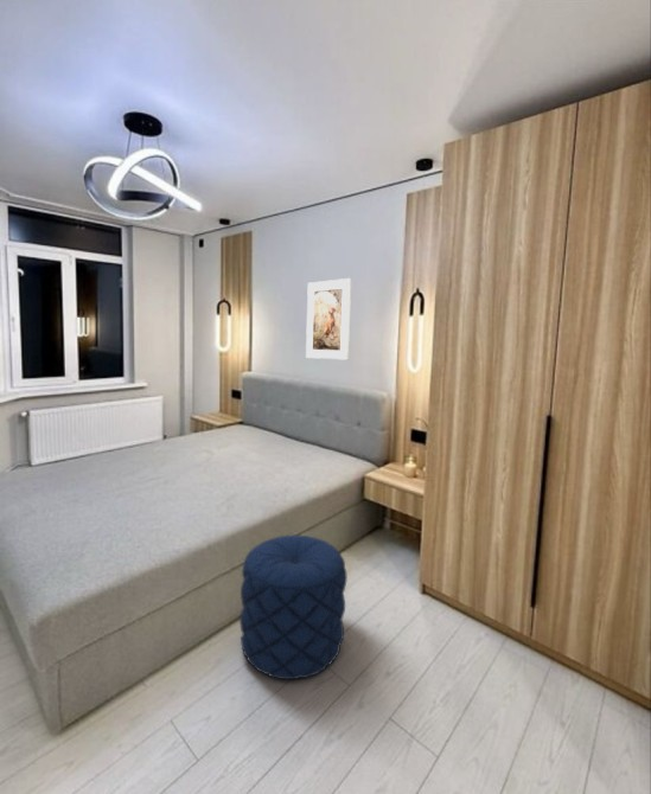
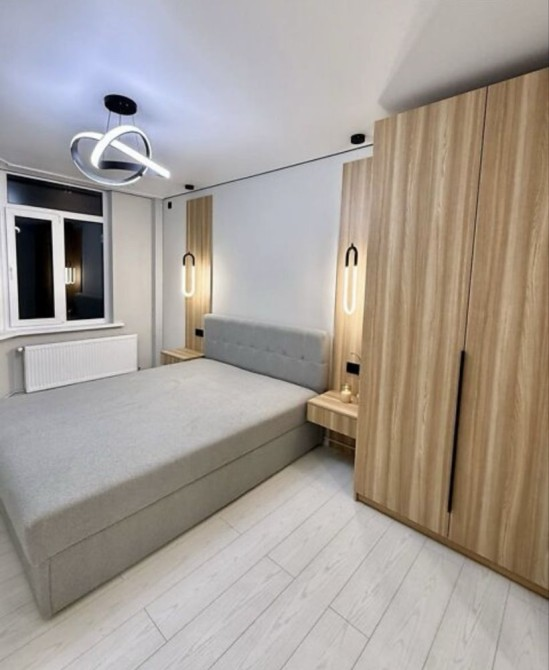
- pouf [238,534,349,680]
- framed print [305,277,352,361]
